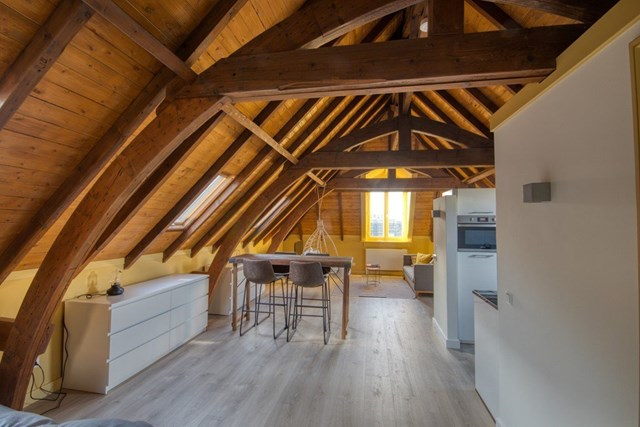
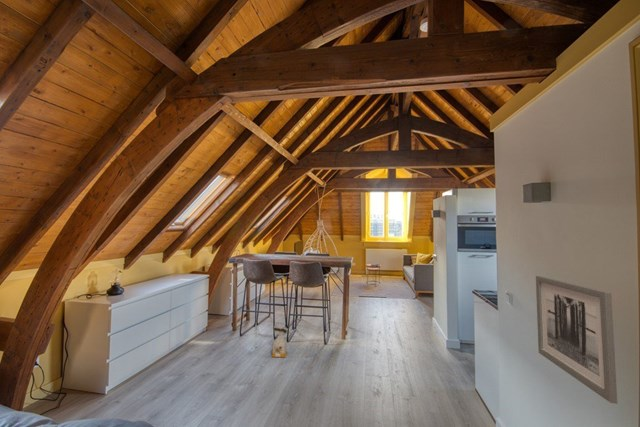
+ bag [271,324,289,359]
+ wall art [535,275,618,405]
